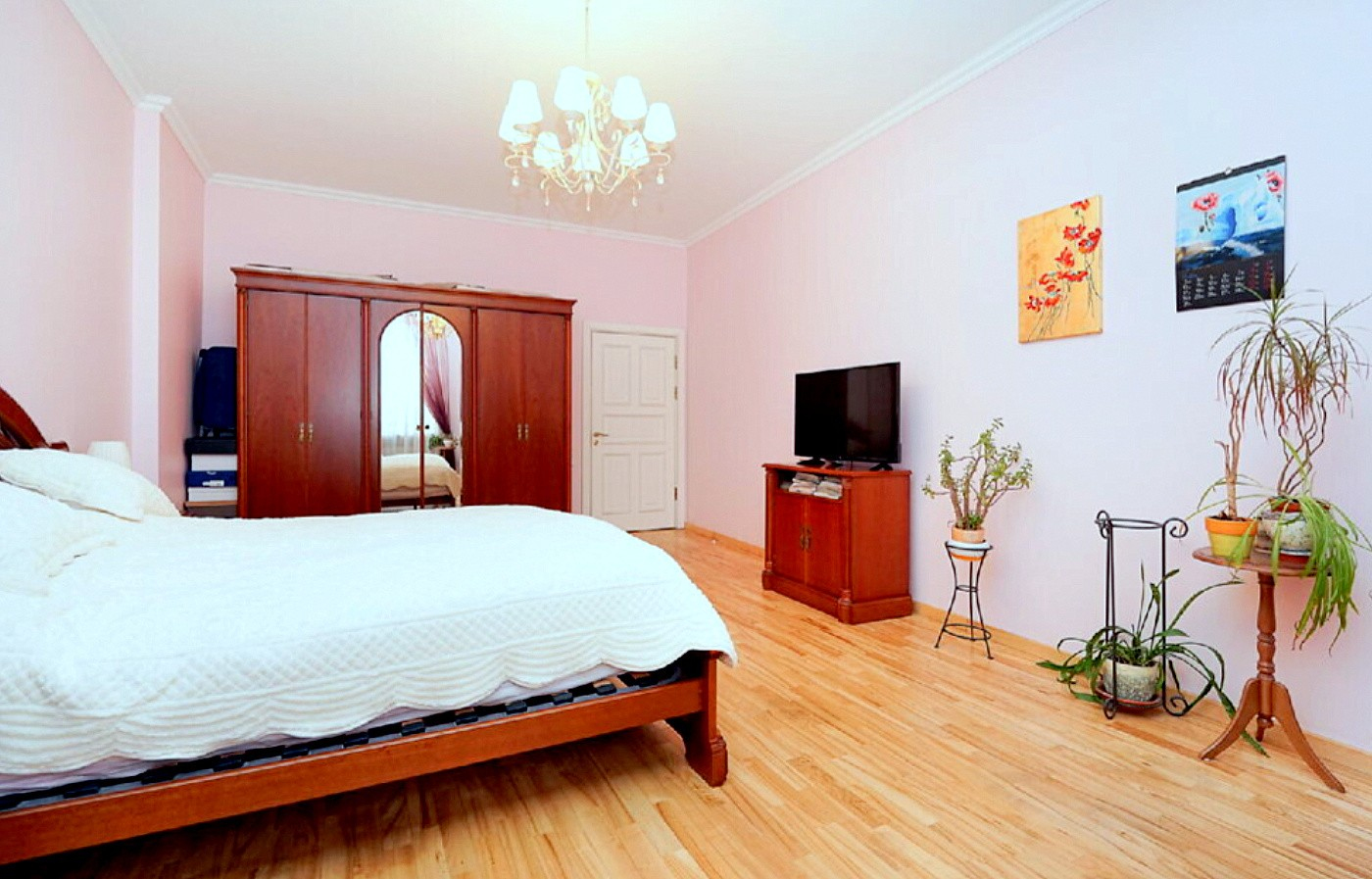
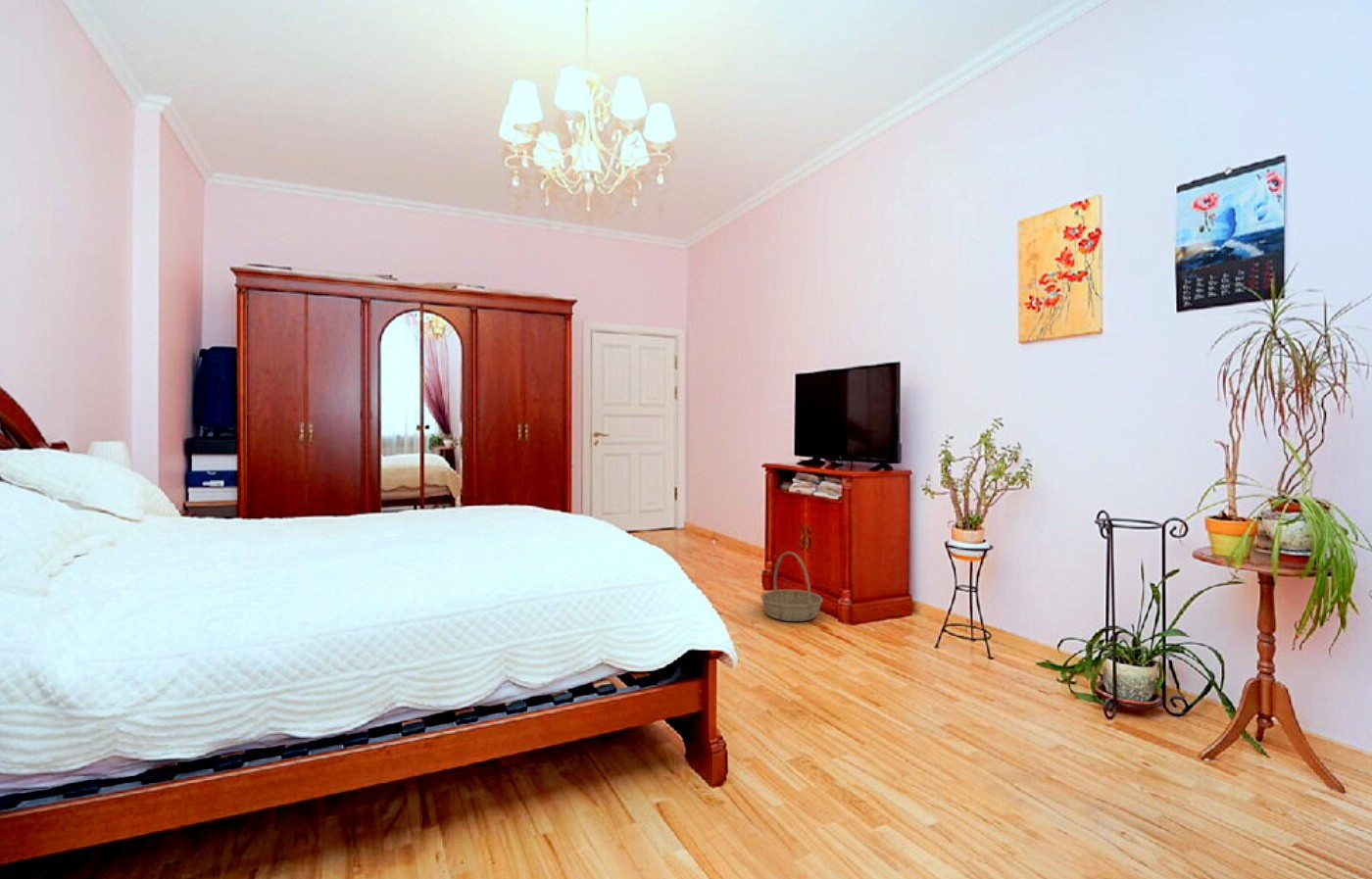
+ basket [760,551,824,622]
